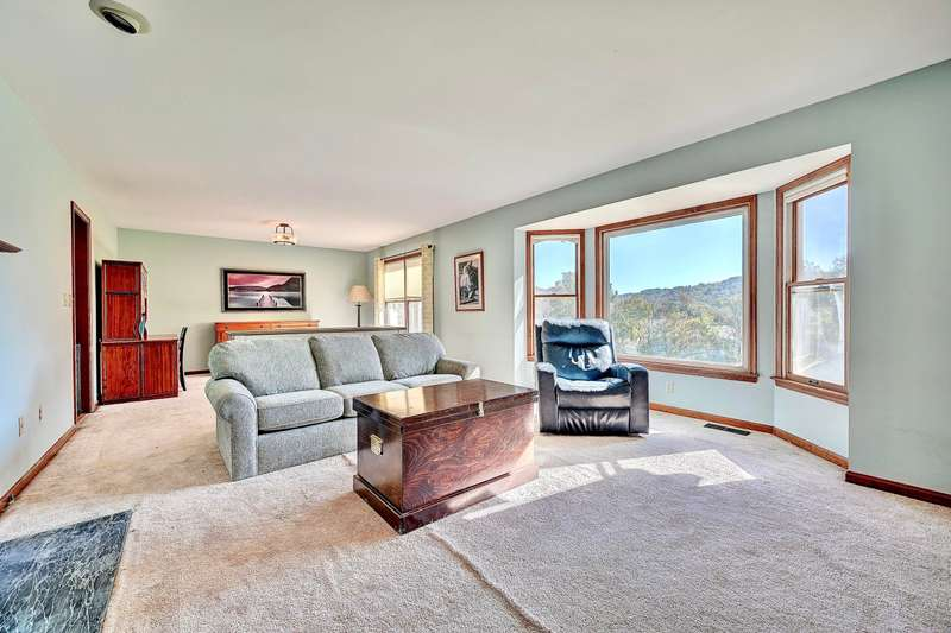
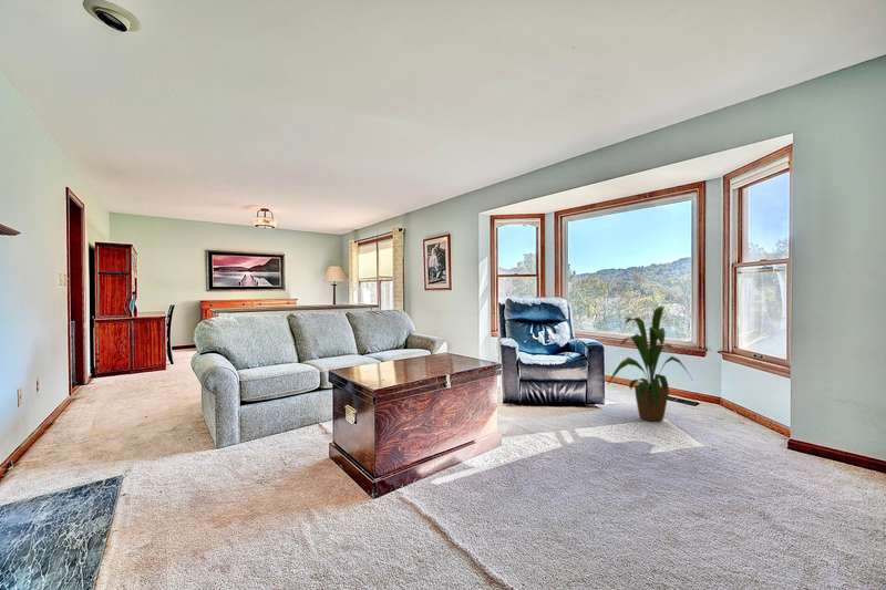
+ house plant [607,306,694,423]
